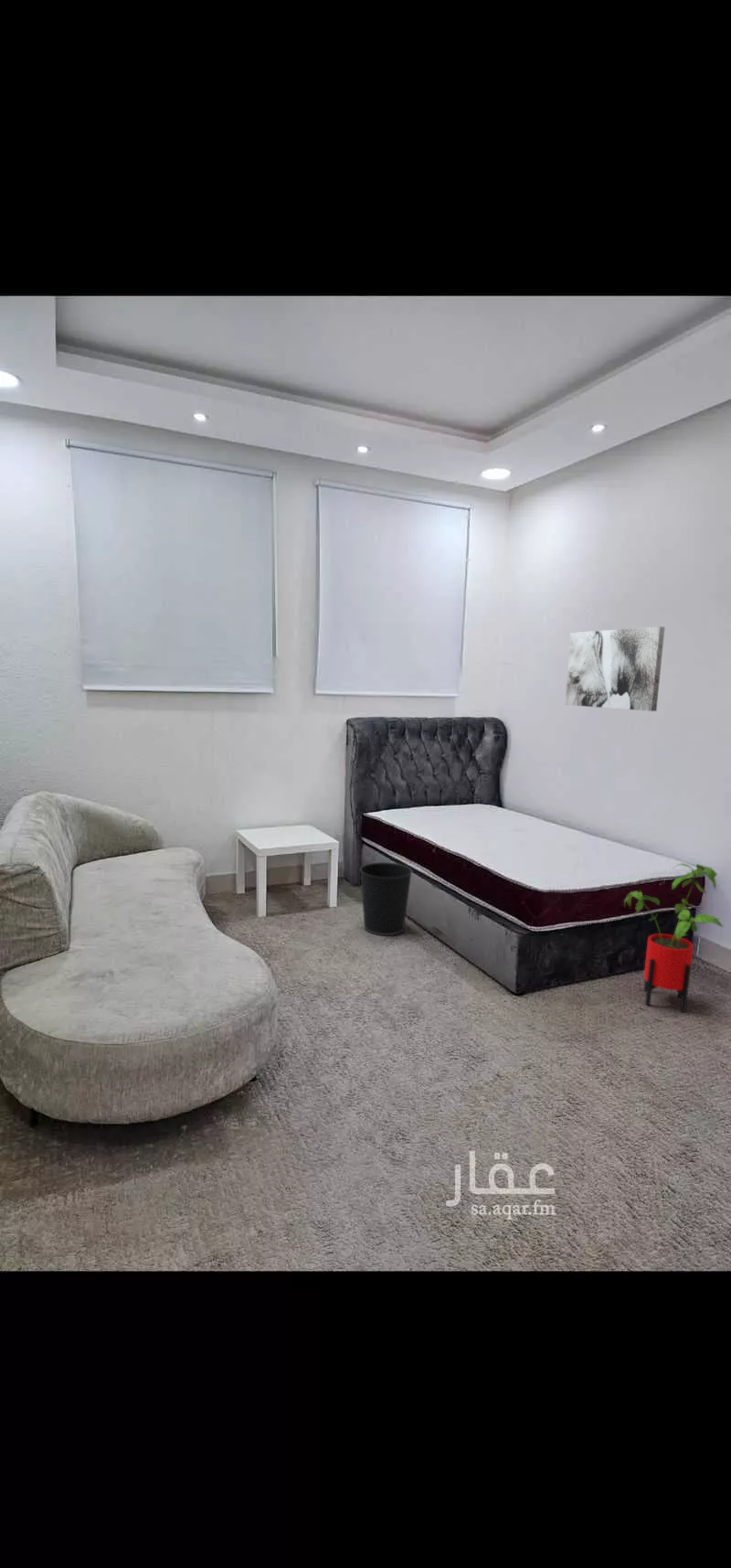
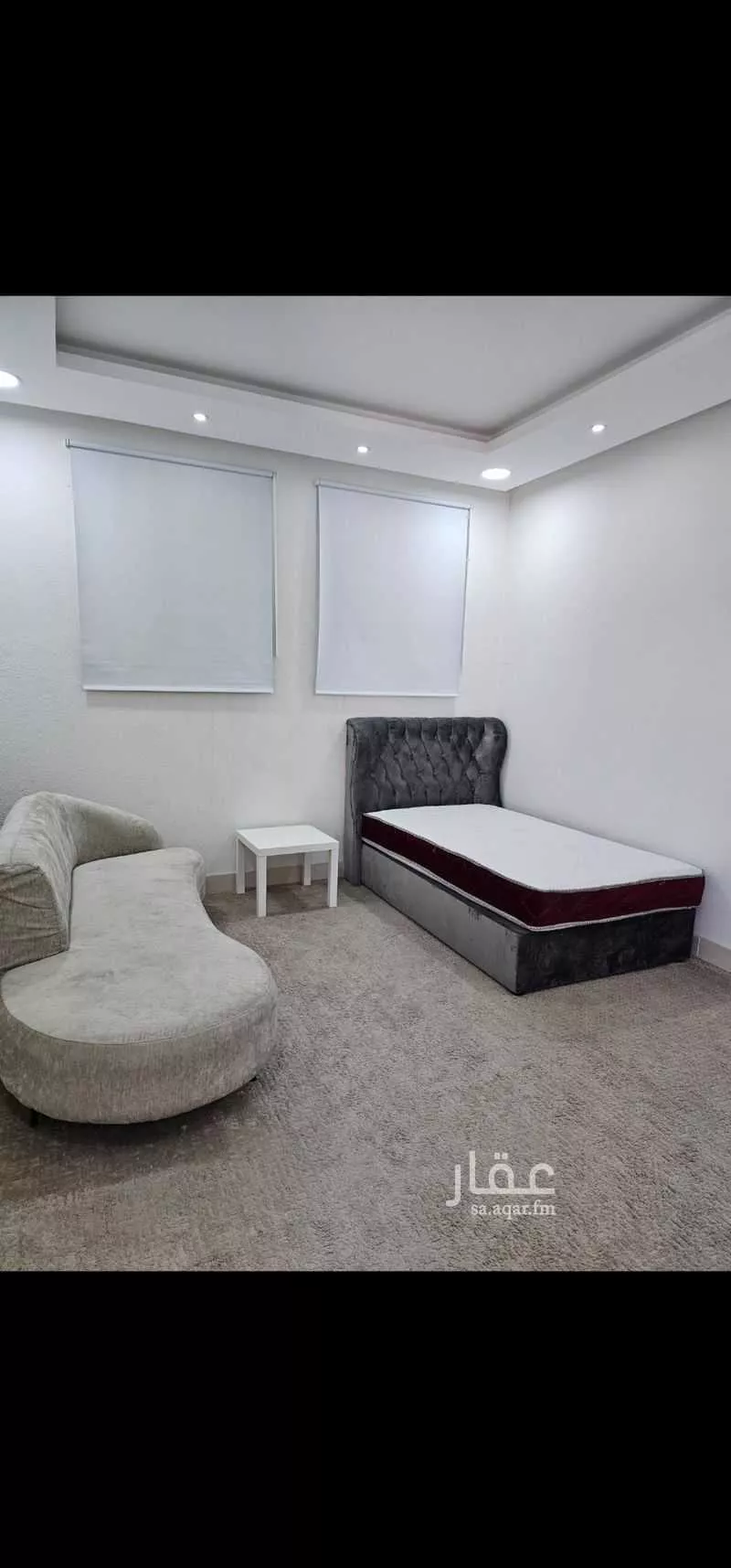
- wall art [565,625,666,712]
- wastebasket [359,861,413,936]
- house plant [623,862,725,1013]
